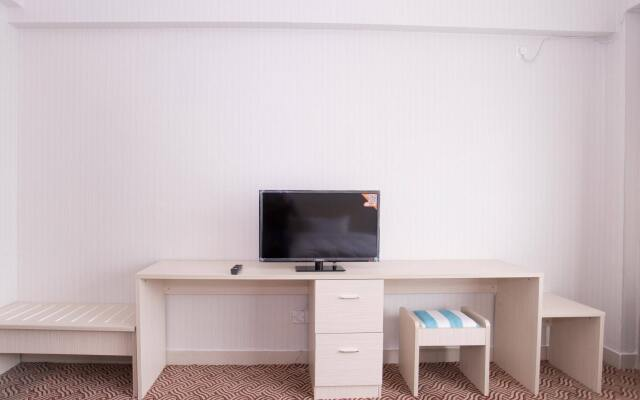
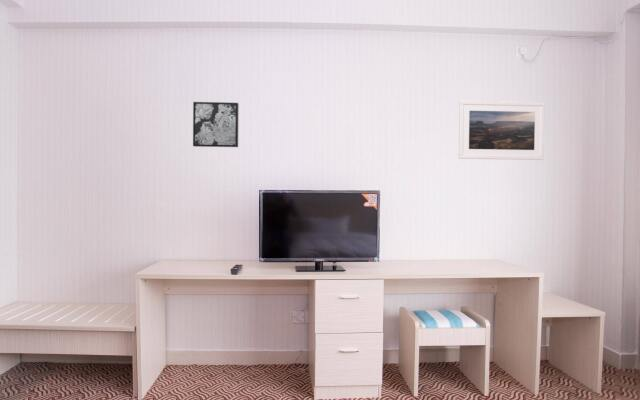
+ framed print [457,100,546,161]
+ wall art [192,101,240,148]
